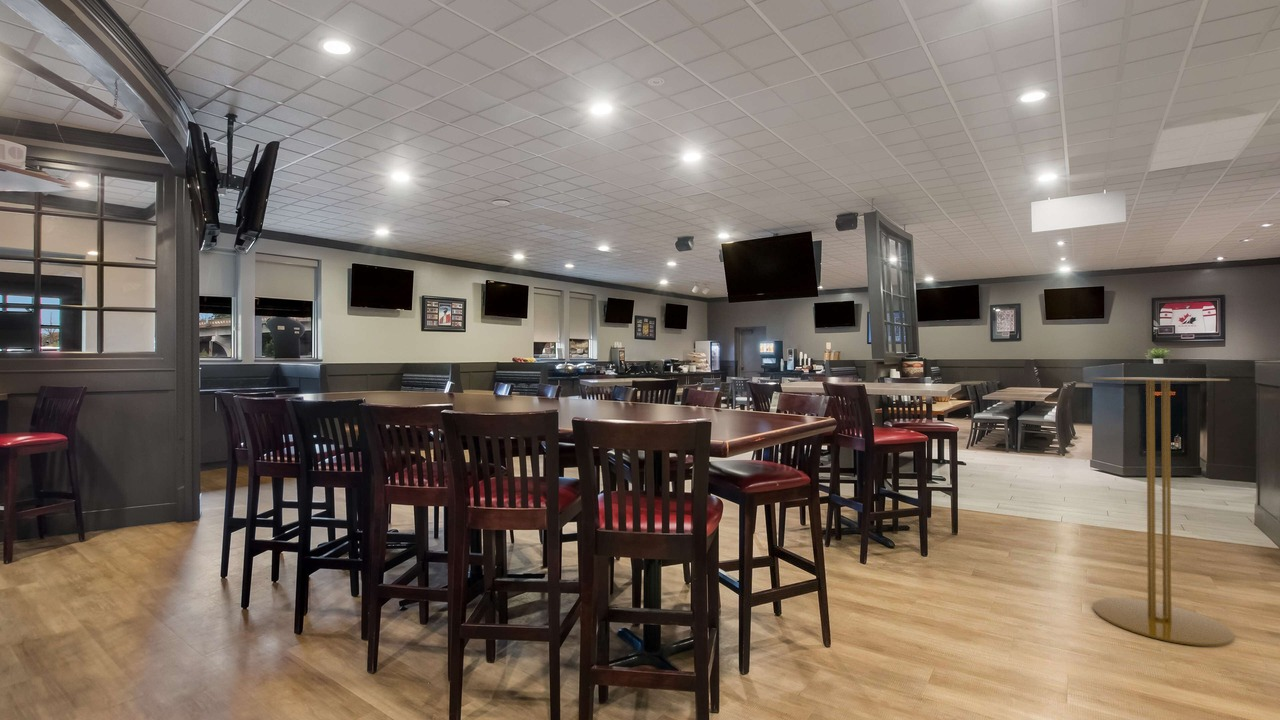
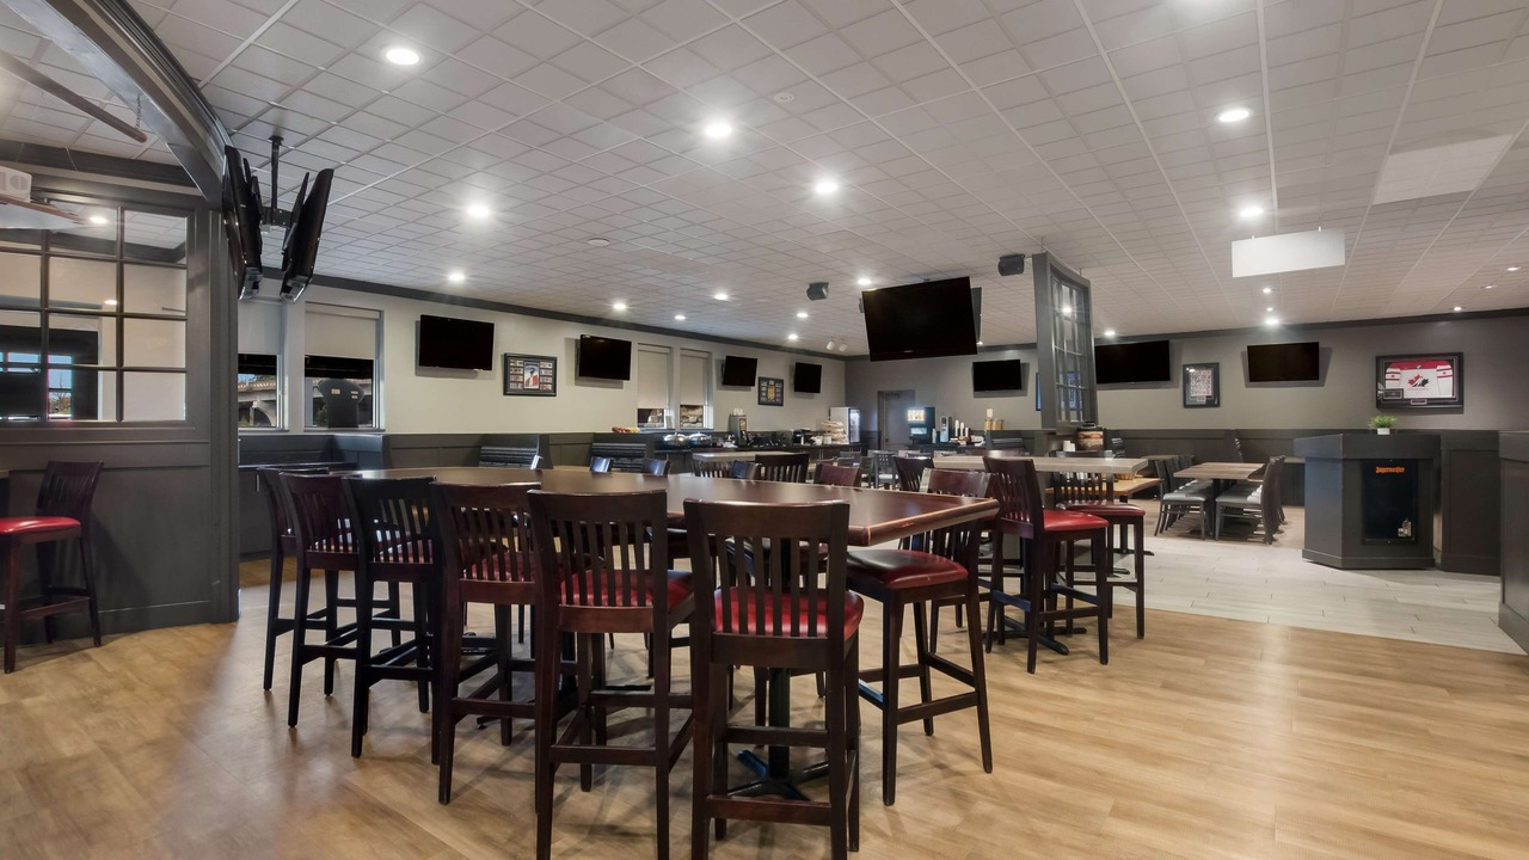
- bar table [1091,377,1235,647]
